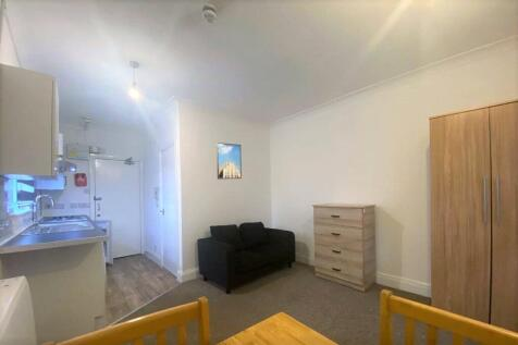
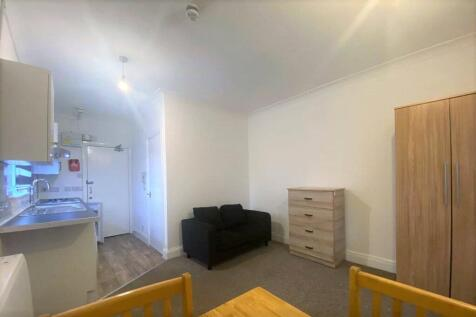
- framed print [215,141,243,181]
